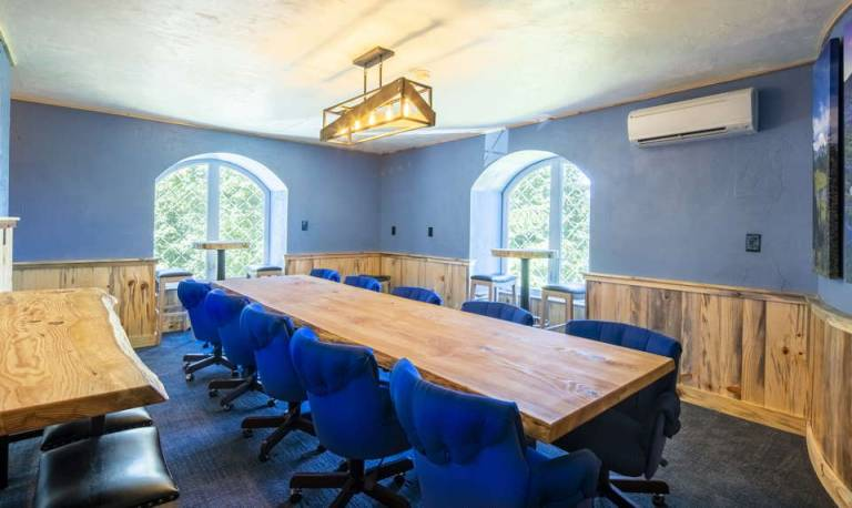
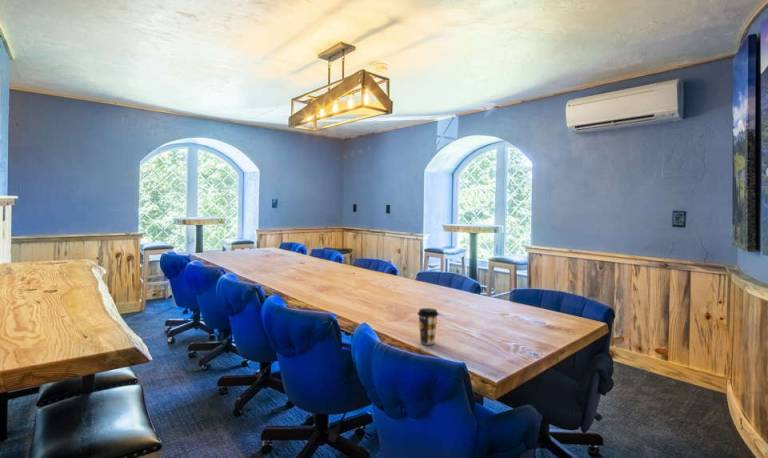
+ coffee cup [417,307,439,345]
